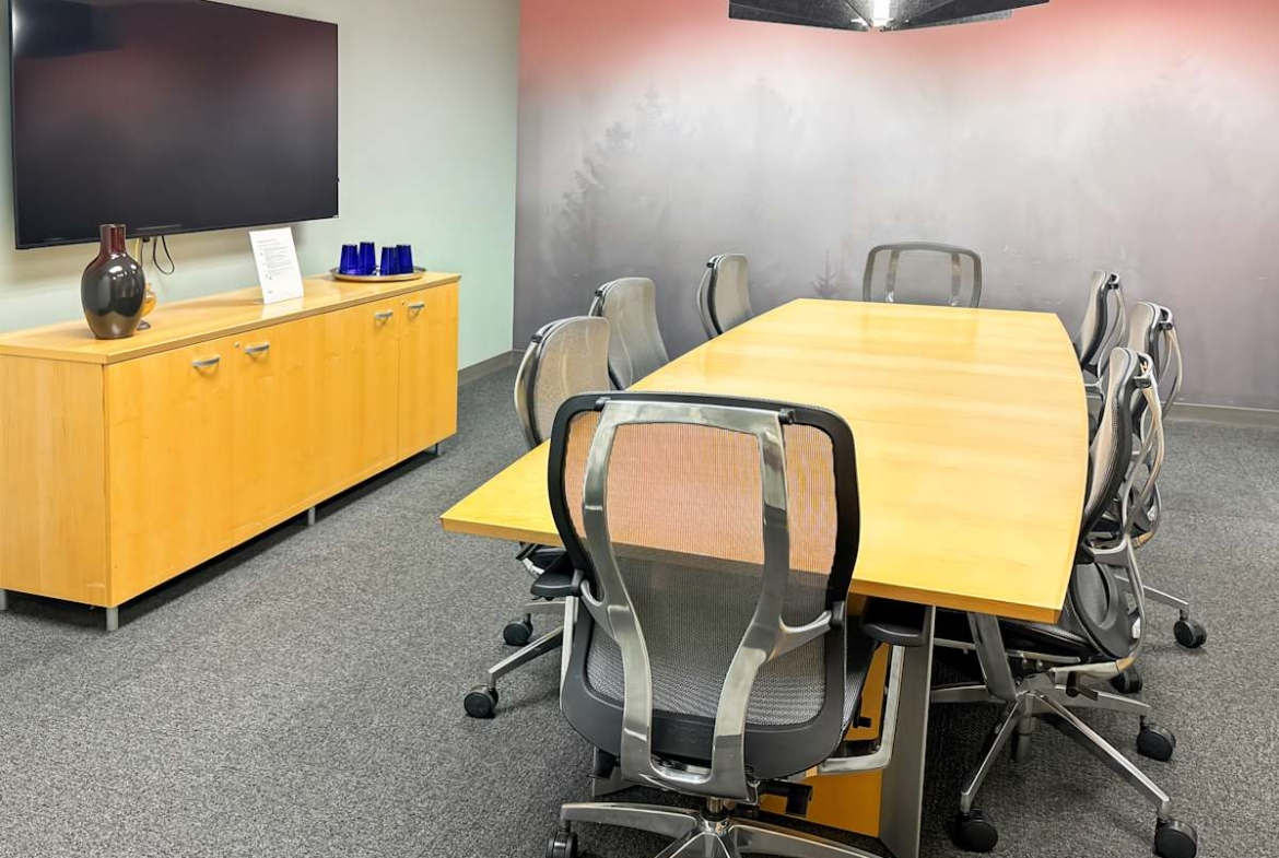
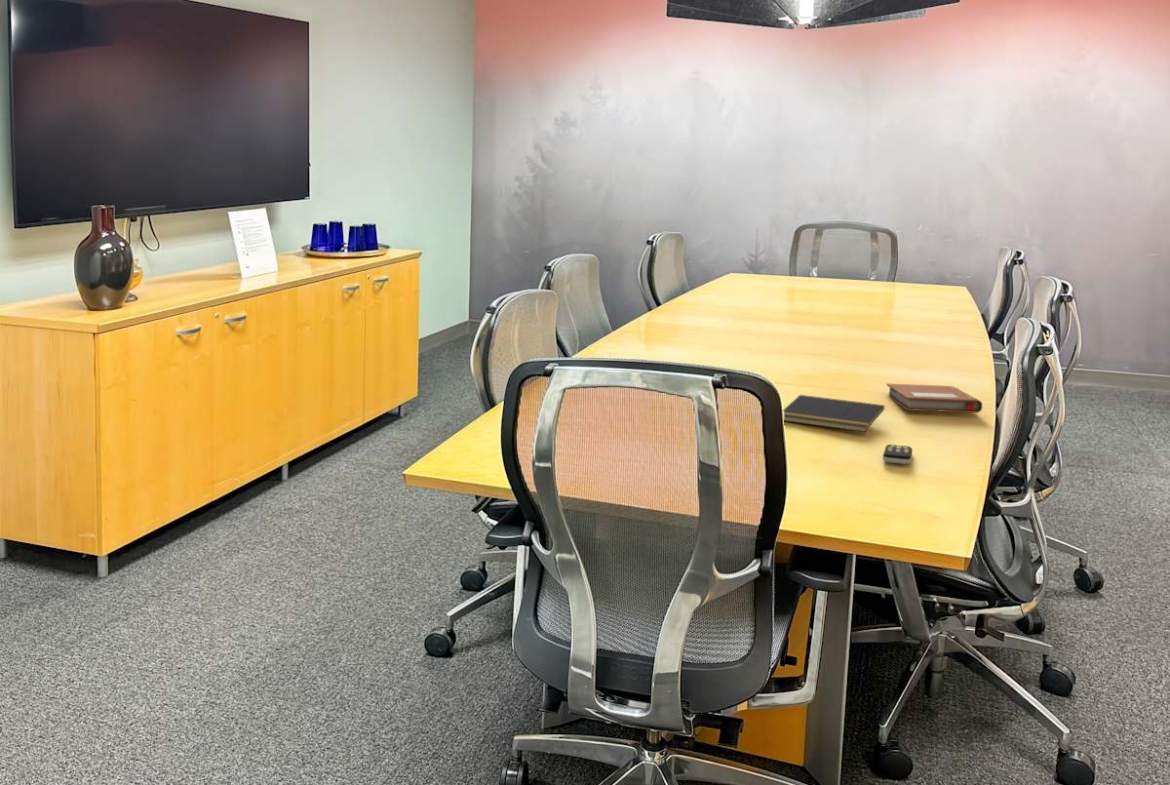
+ remote control [882,443,913,465]
+ notepad [782,394,886,433]
+ notebook [885,383,983,414]
